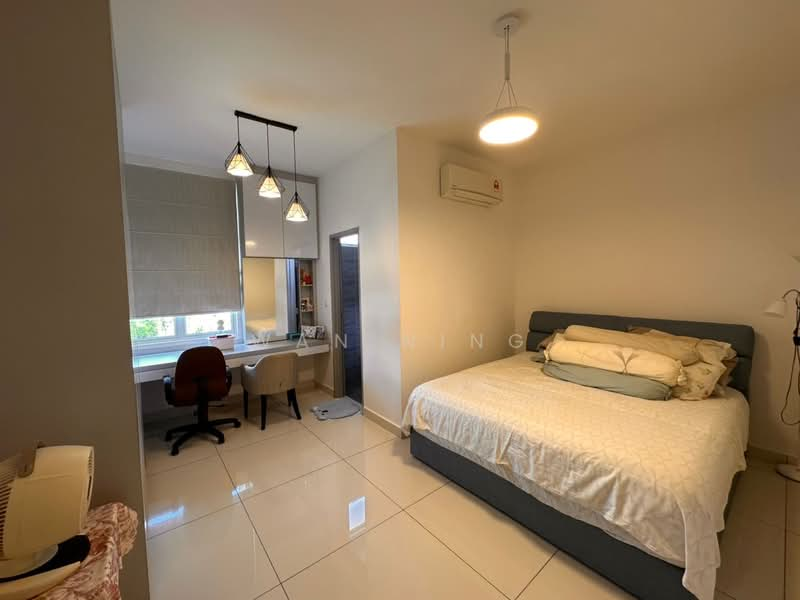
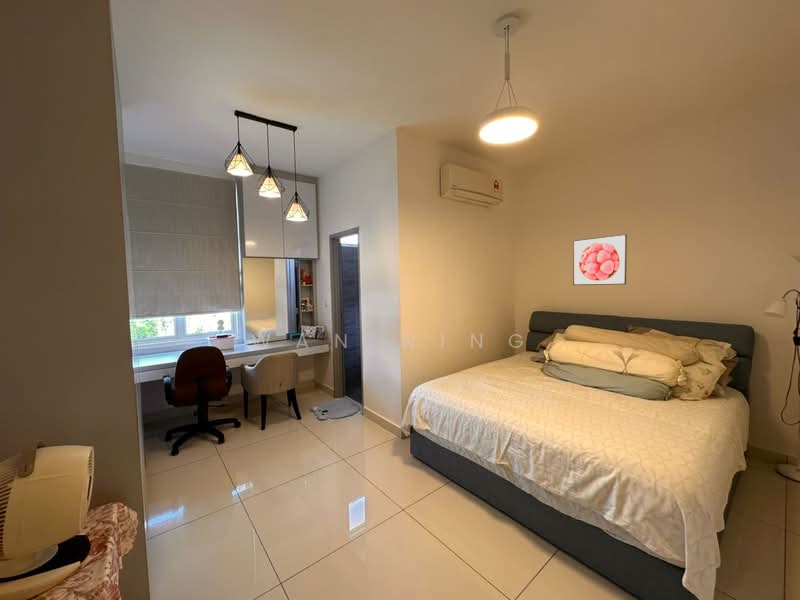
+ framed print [572,233,628,286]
